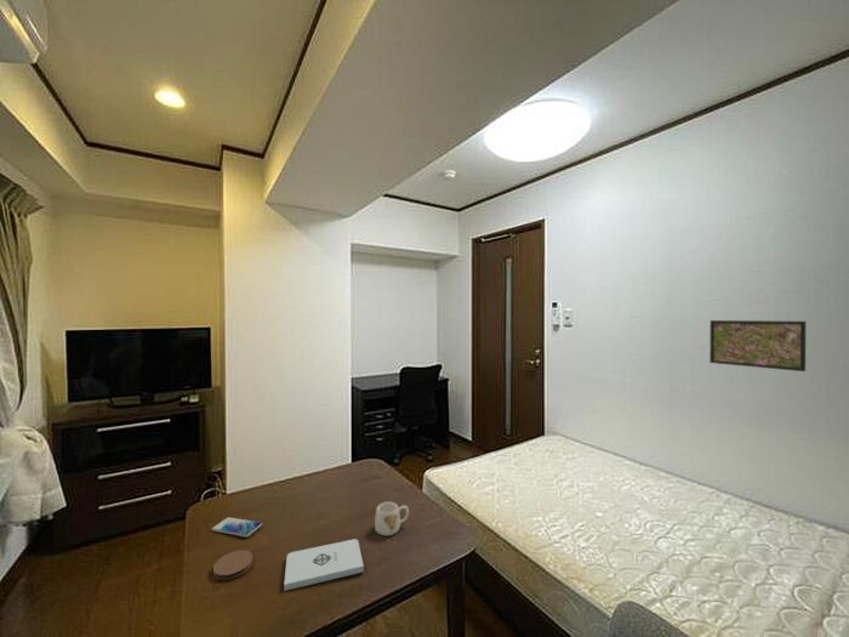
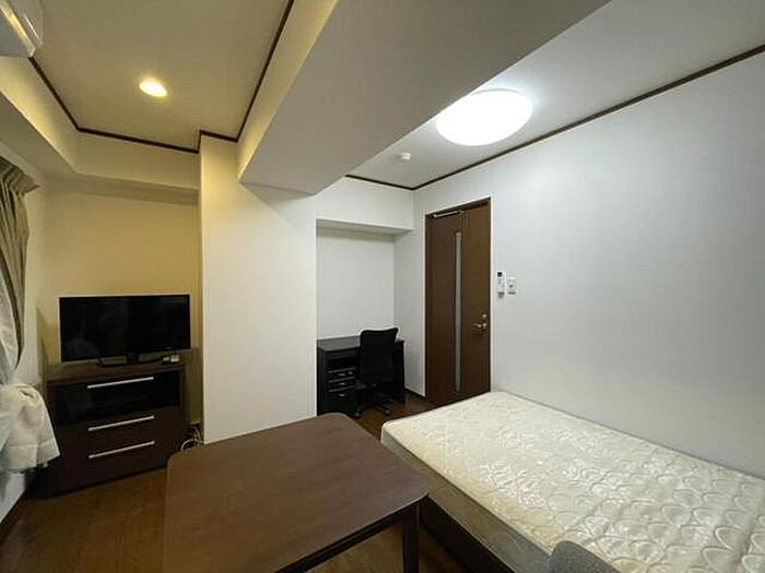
- smartphone [210,516,263,539]
- mug [374,501,410,536]
- notepad [283,538,365,592]
- coaster [212,548,253,581]
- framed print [708,319,808,372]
